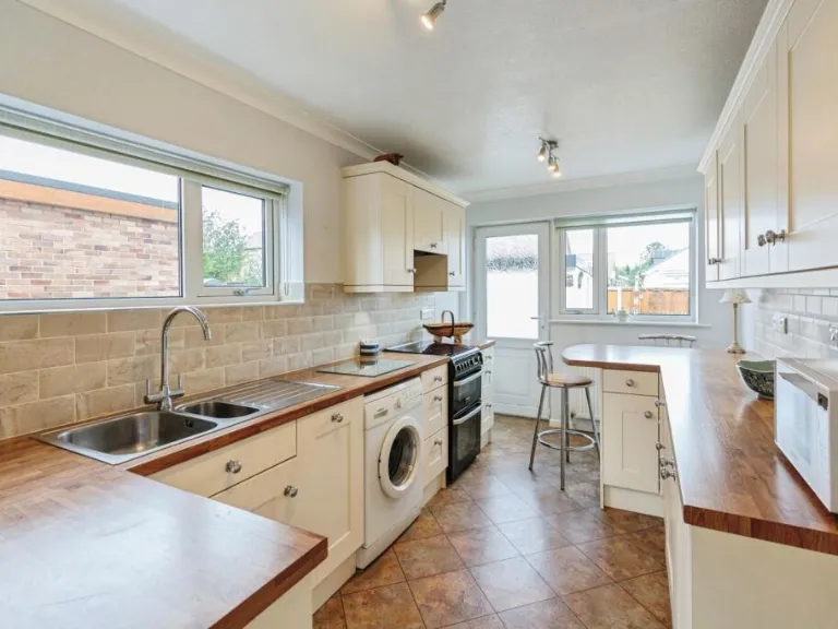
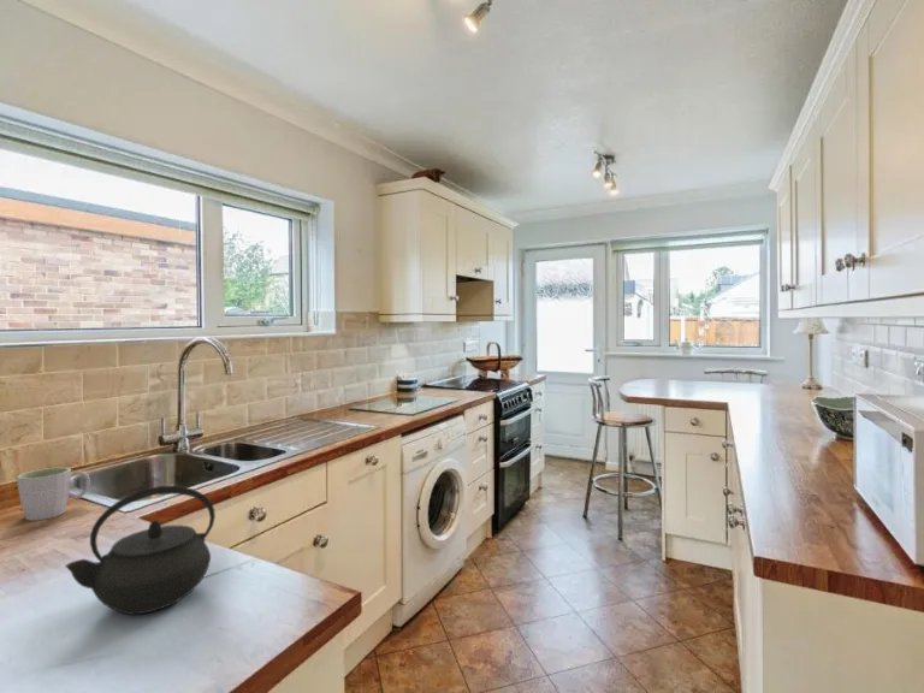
+ kettle [64,485,217,616]
+ mug [16,466,91,522]
